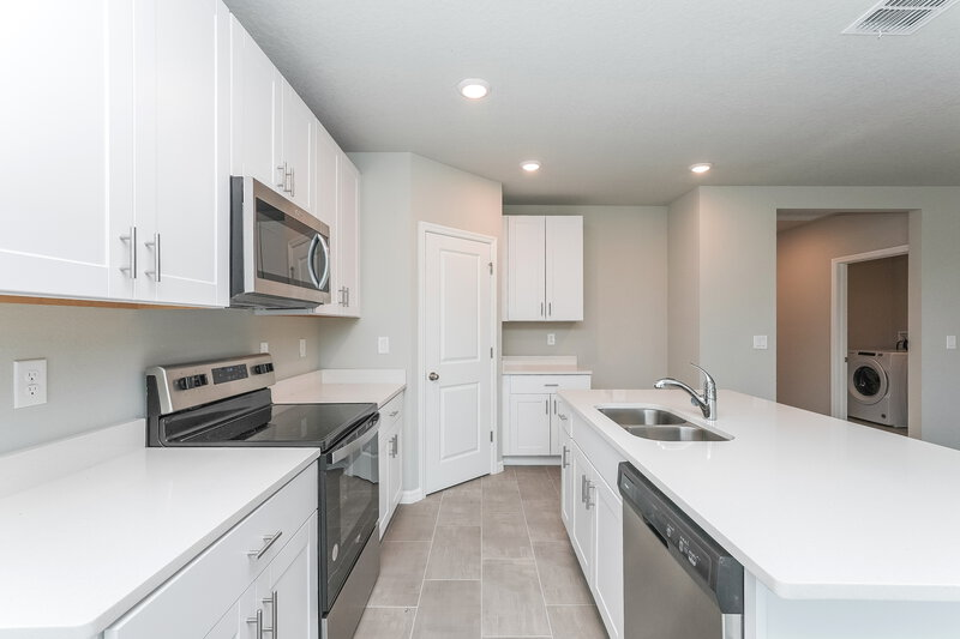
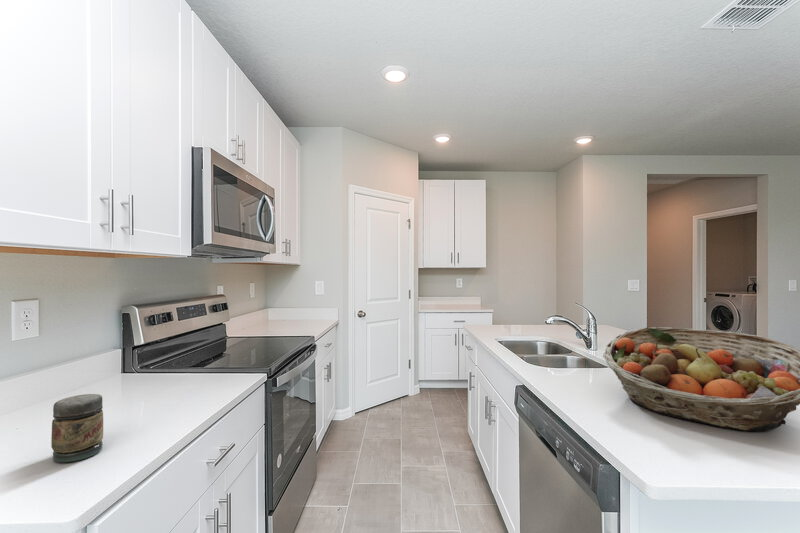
+ jar [50,393,104,464]
+ fruit basket [602,326,800,432]
